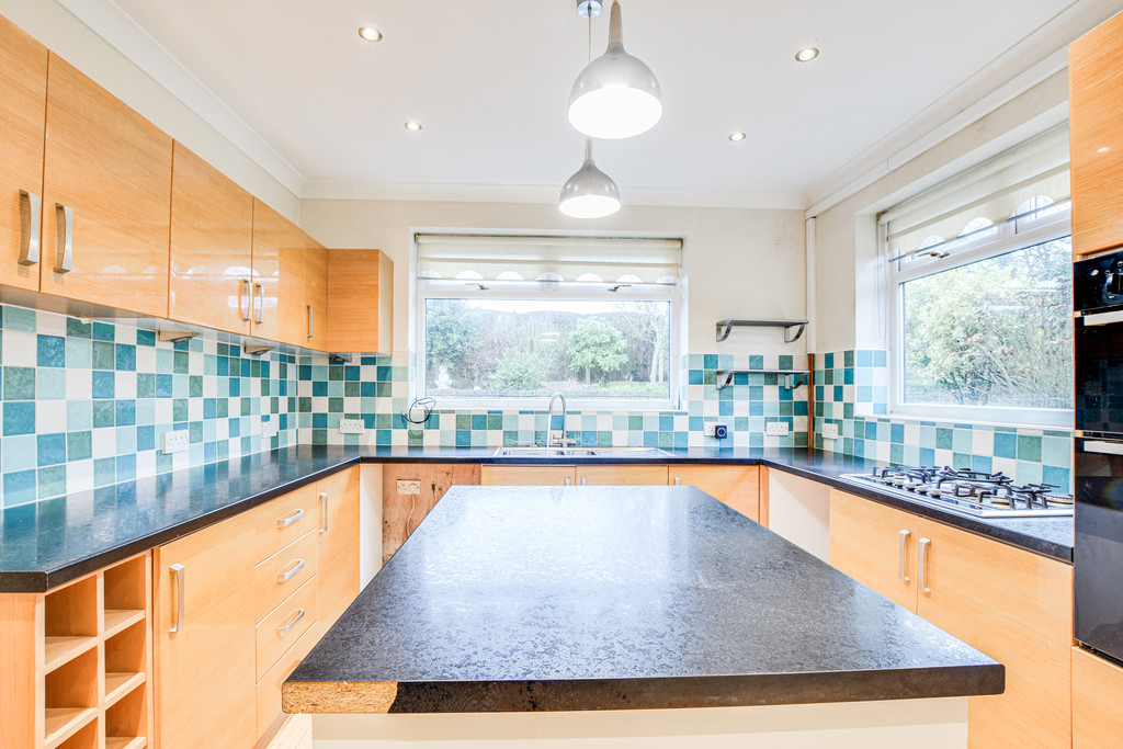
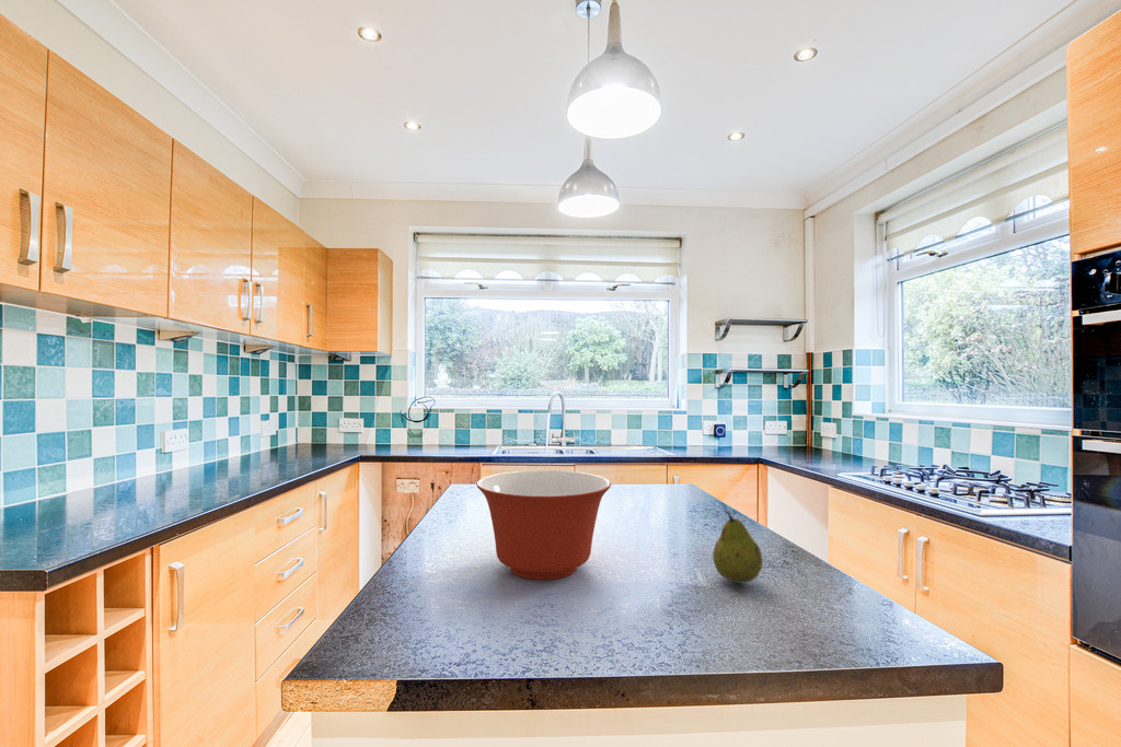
+ mixing bowl [476,469,612,581]
+ fruit [712,511,764,584]
